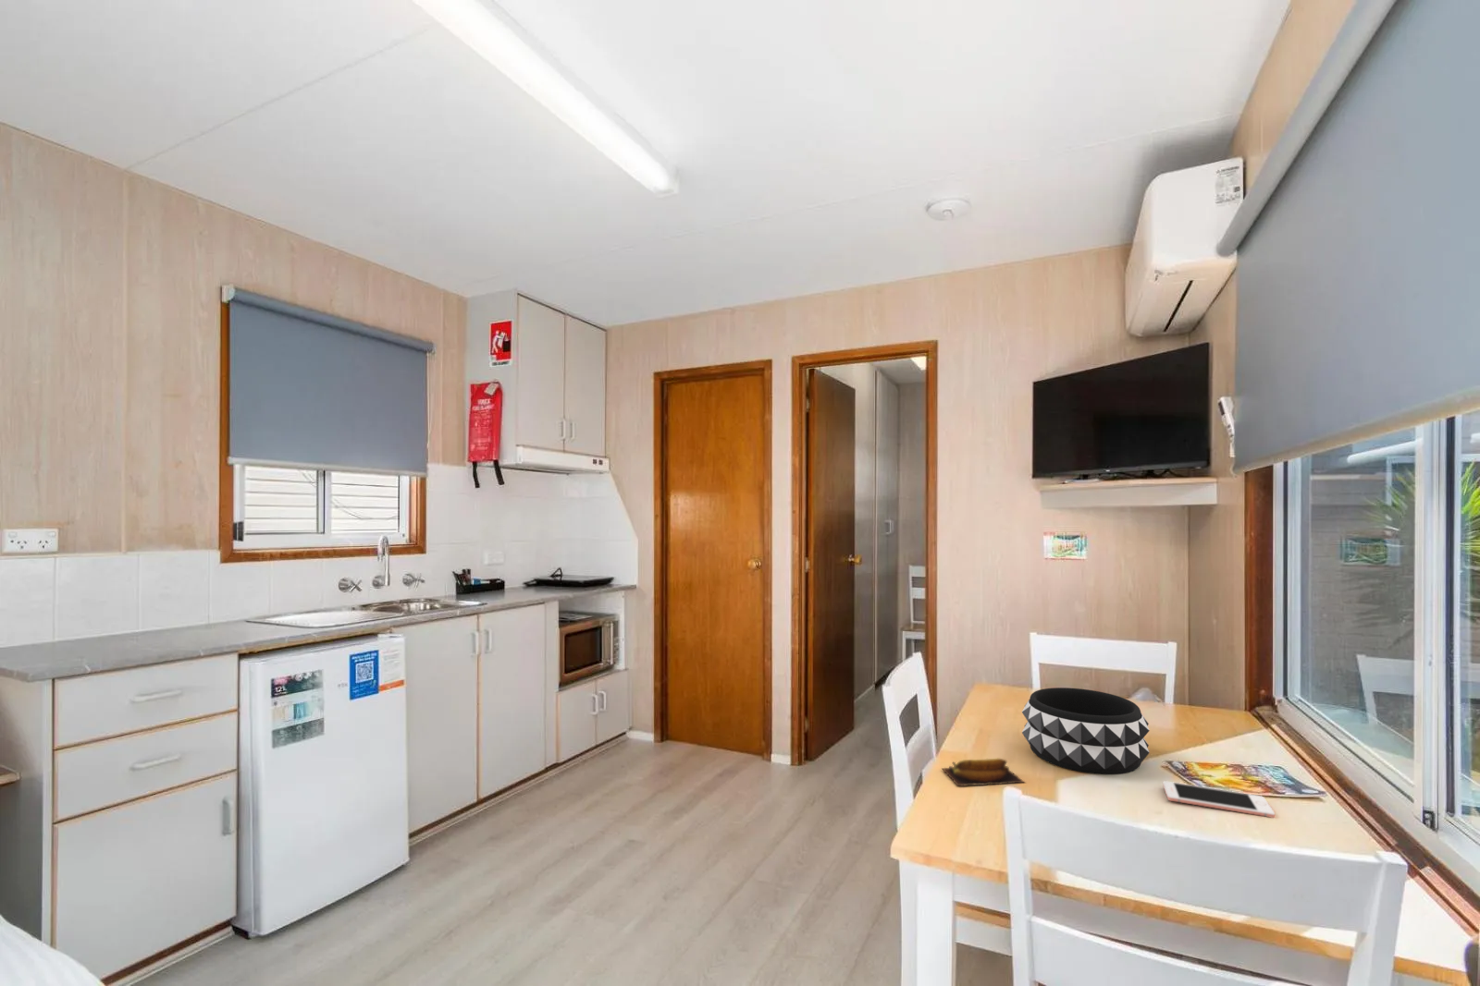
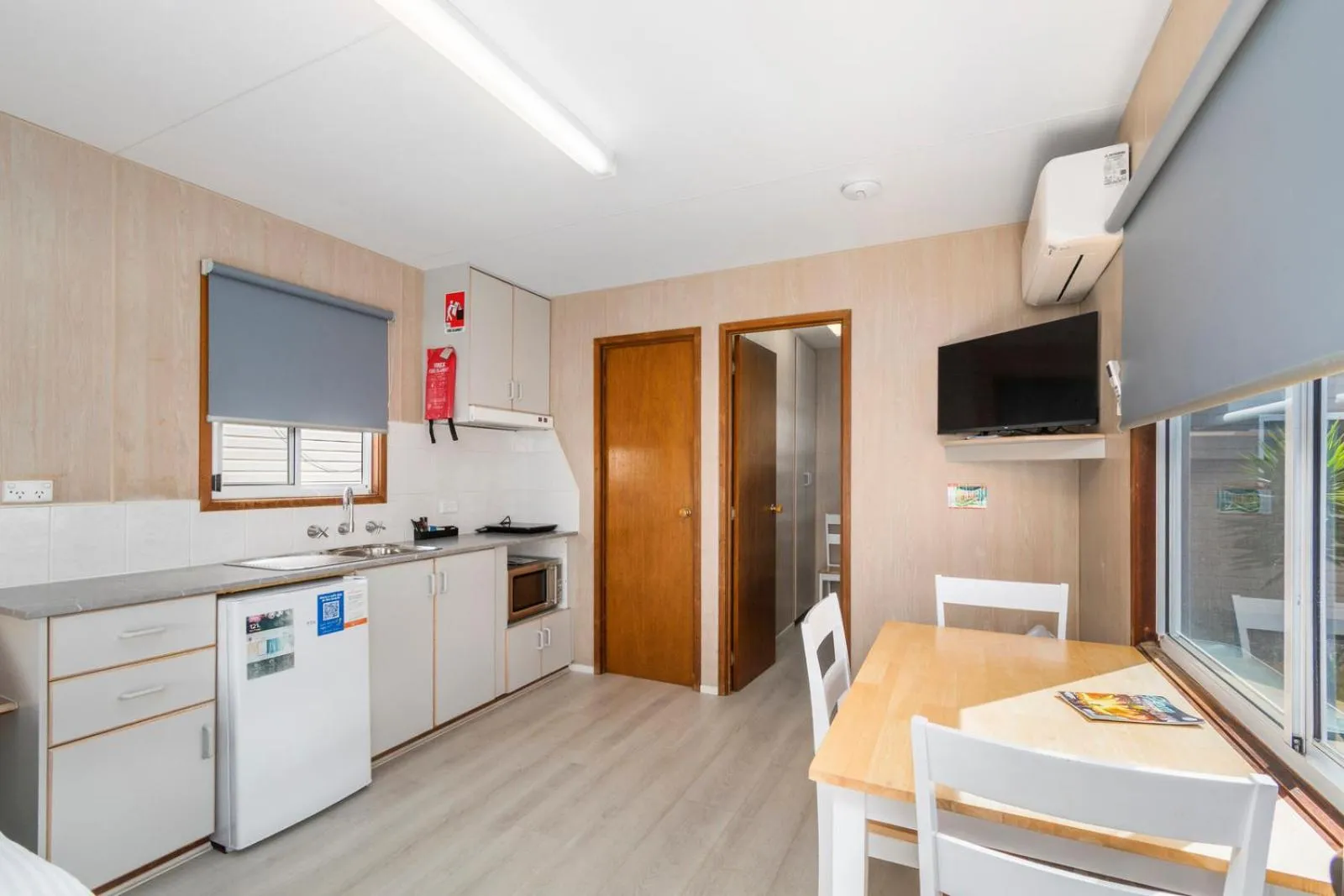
- decorative bowl [1021,687,1151,776]
- cell phone [1162,780,1275,819]
- banana [939,757,1026,787]
